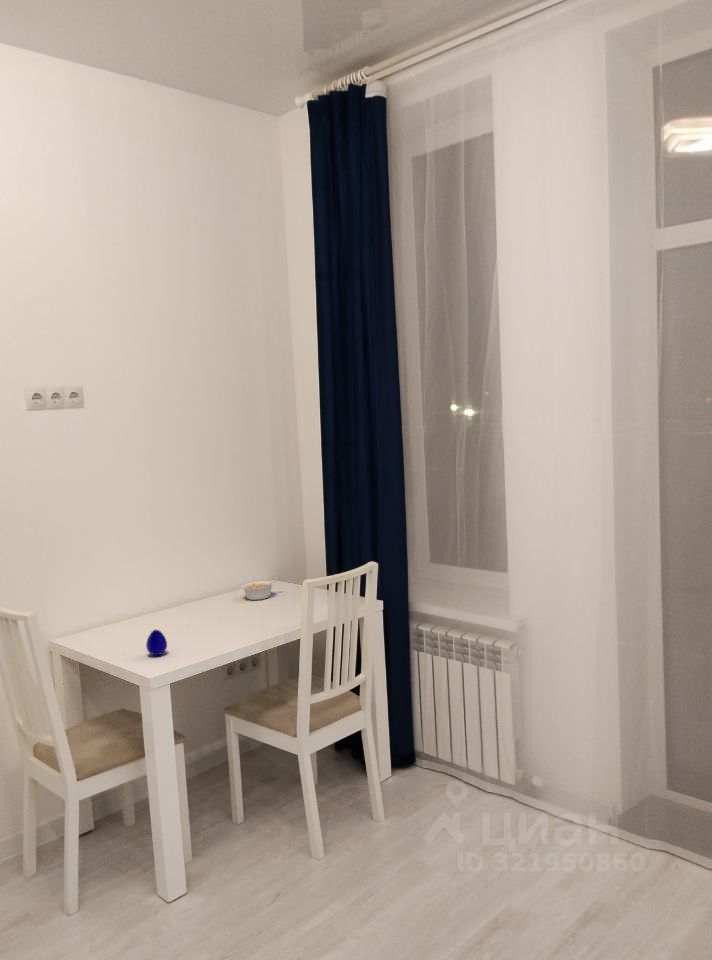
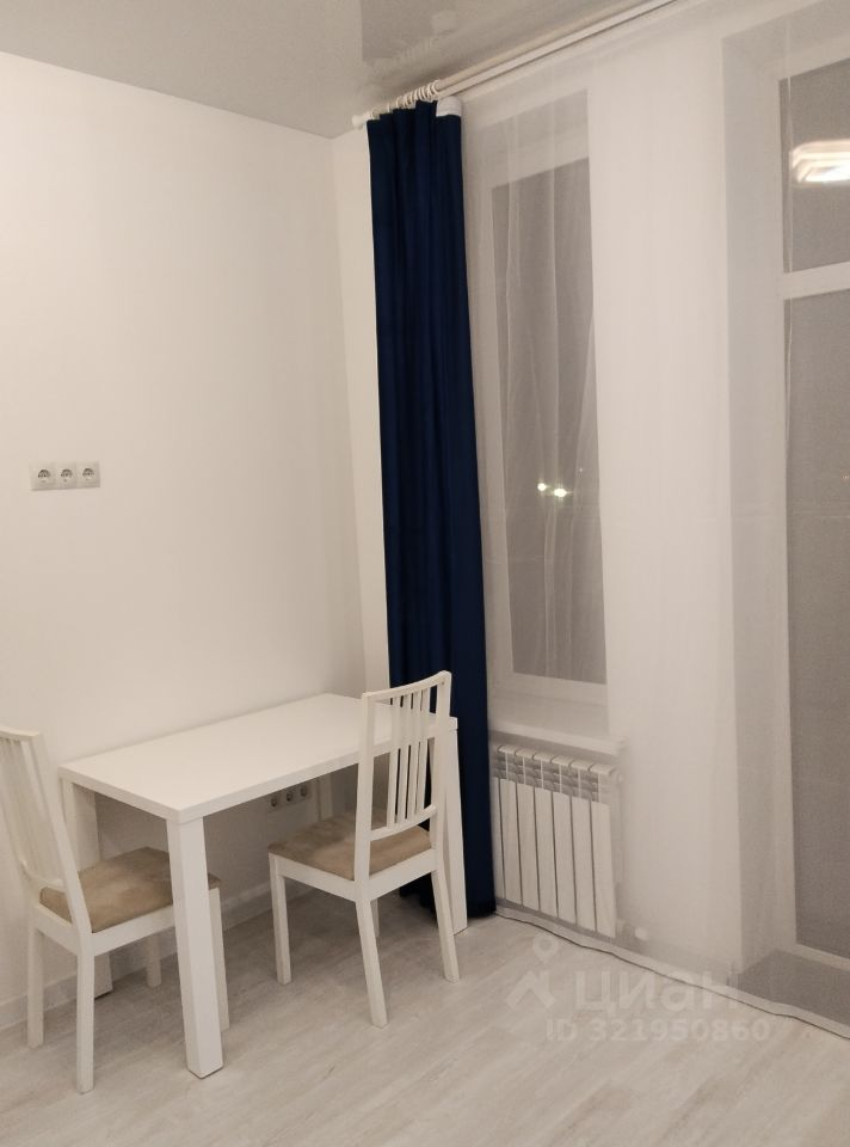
- legume [240,578,281,601]
- decorative egg [145,628,168,656]
